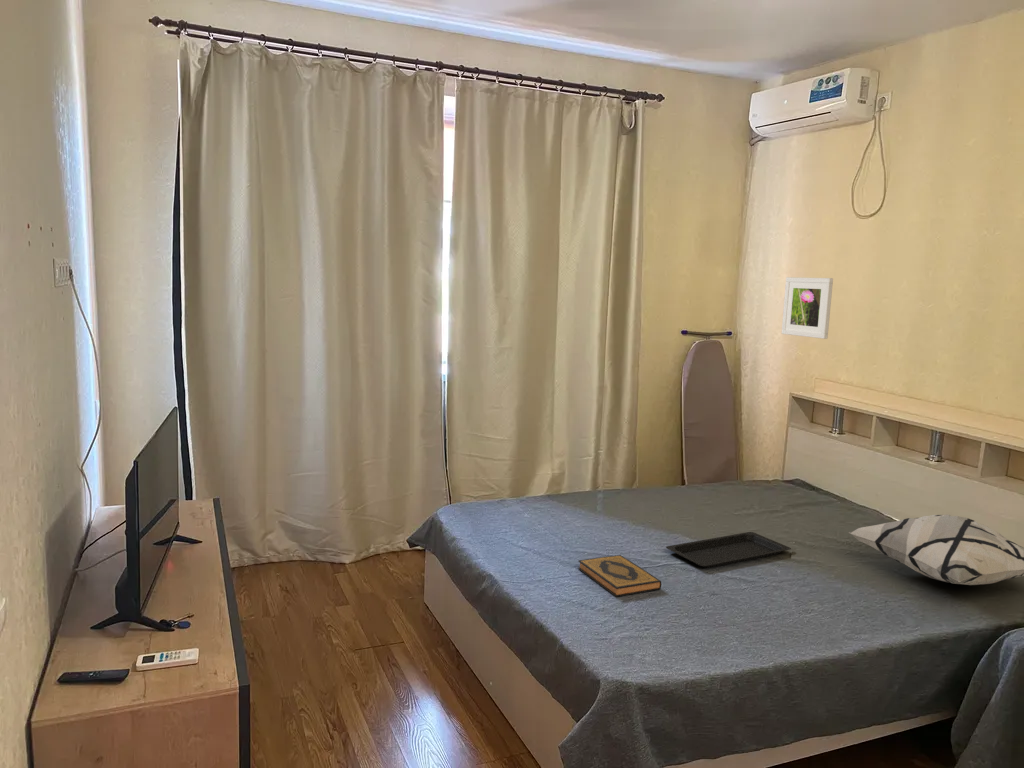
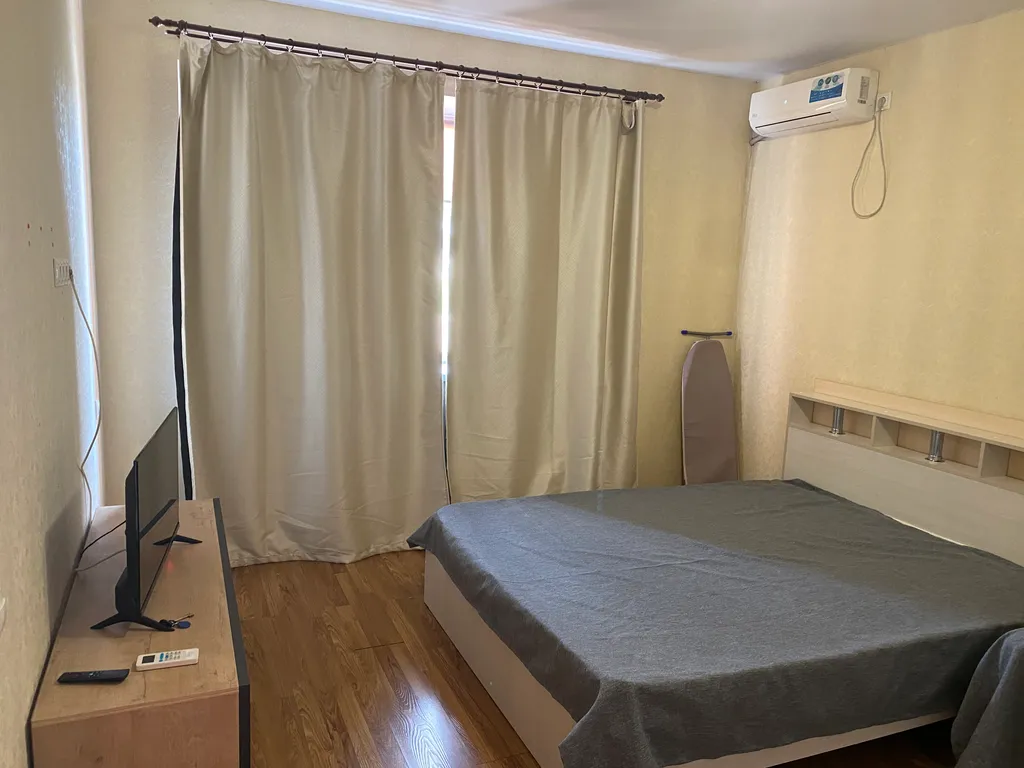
- decorative pillow [847,514,1024,586]
- hardback book [577,554,662,598]
- serving tray [665,531,792,569]
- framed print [781,276,834,340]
